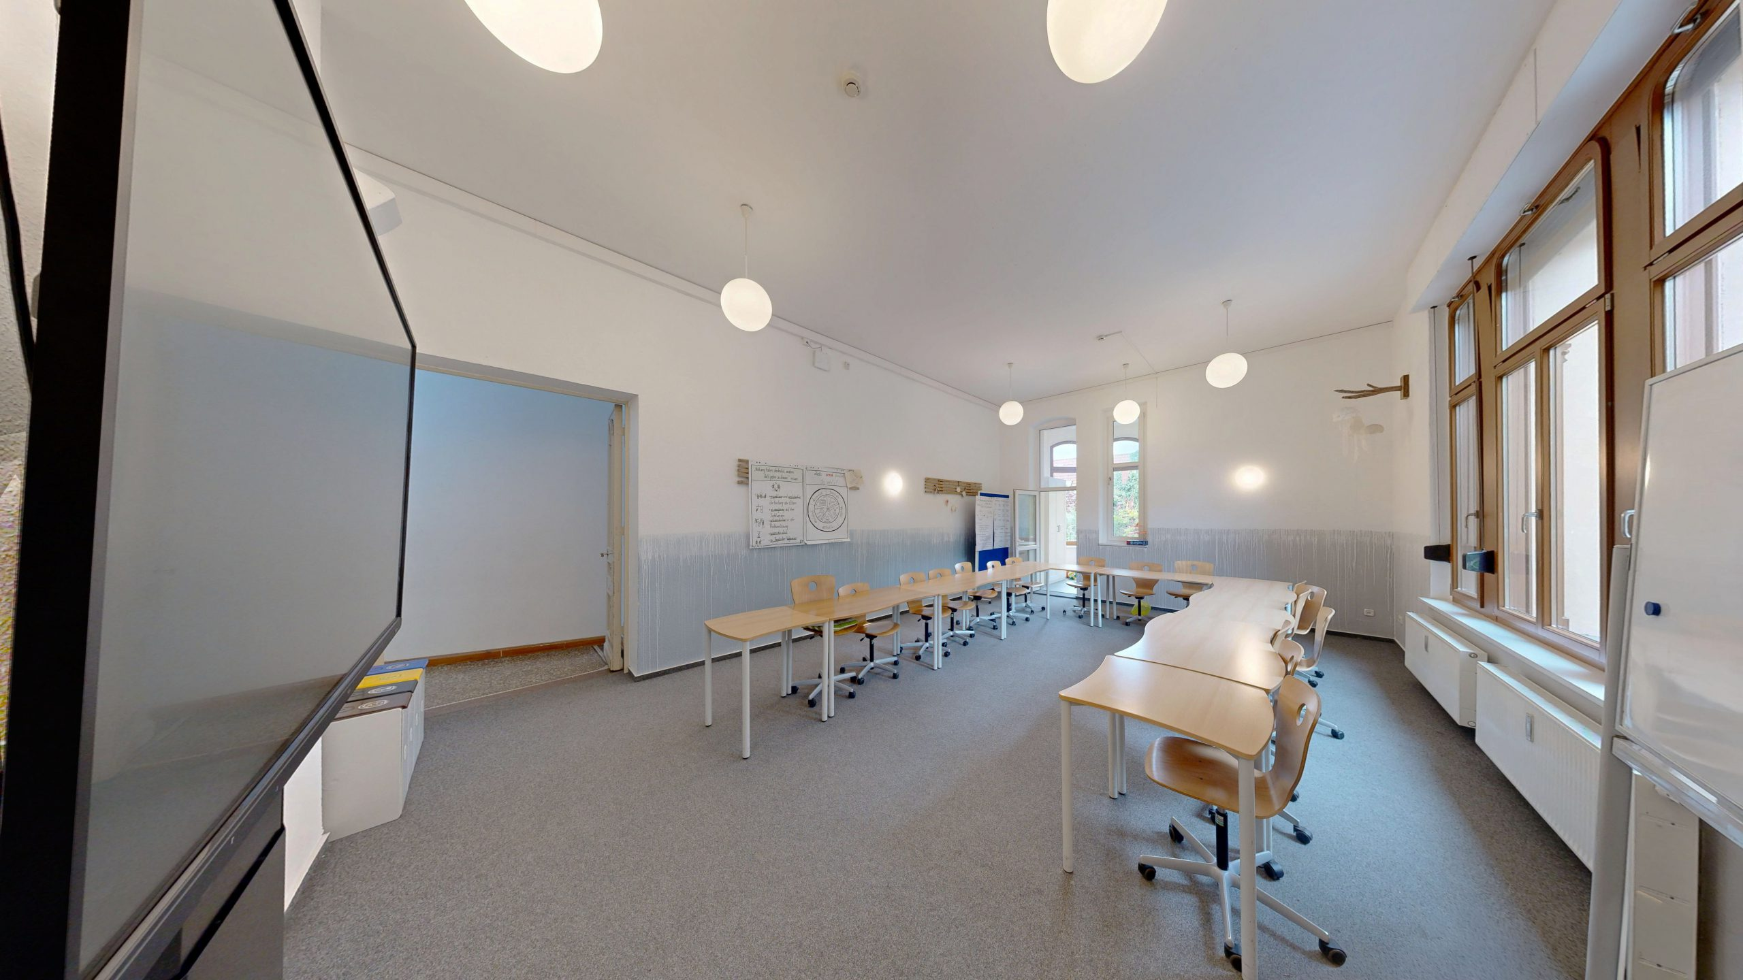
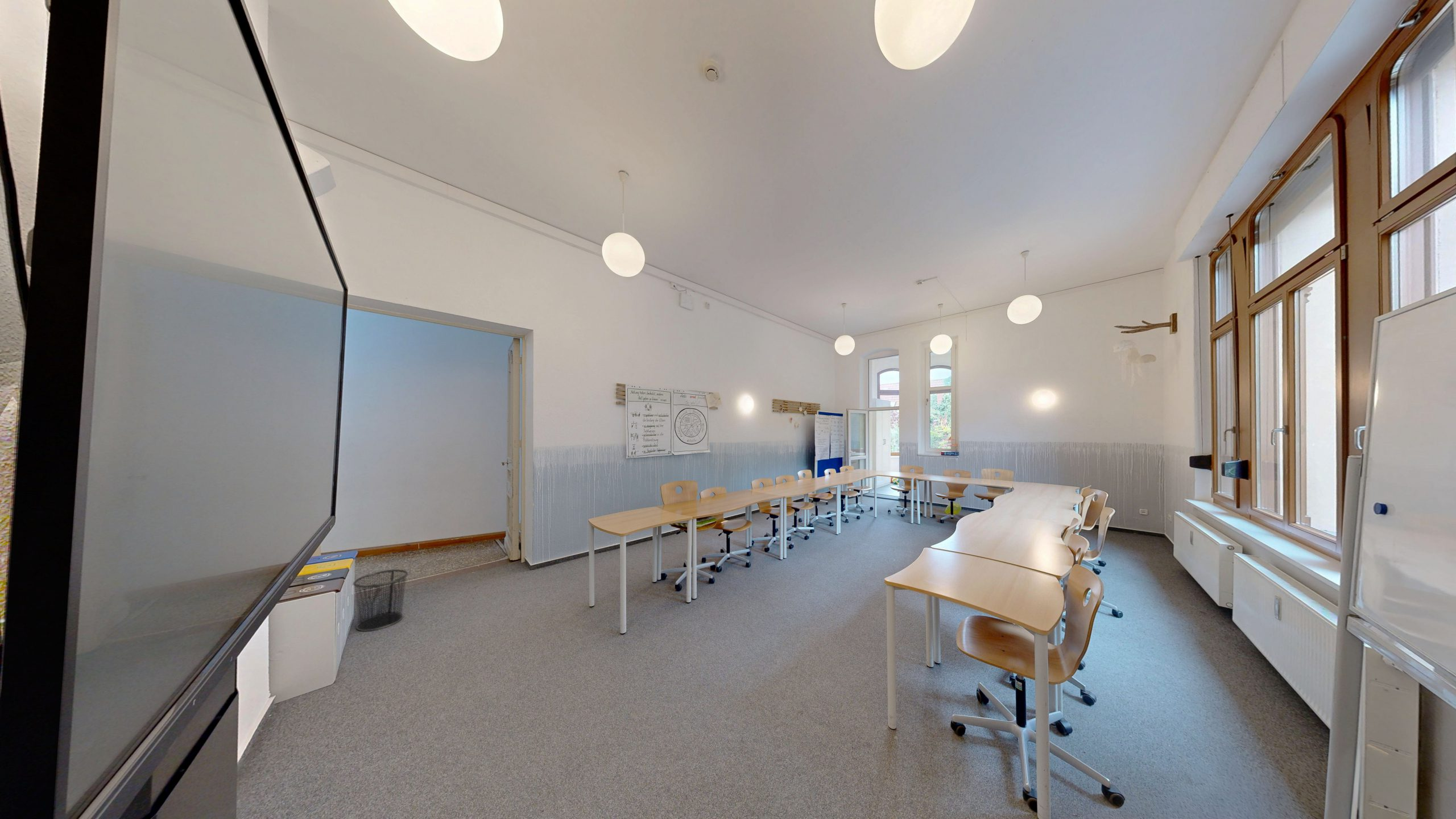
+ waste bin [353,569,409,632]
